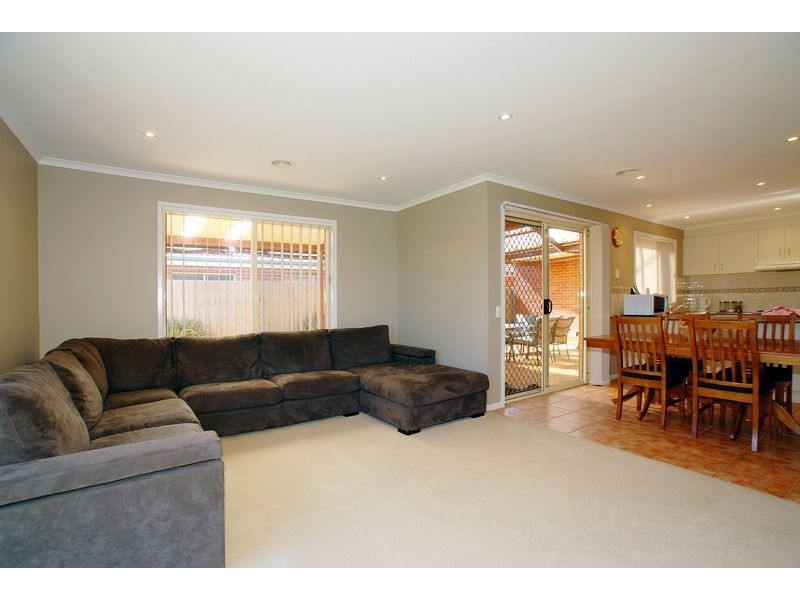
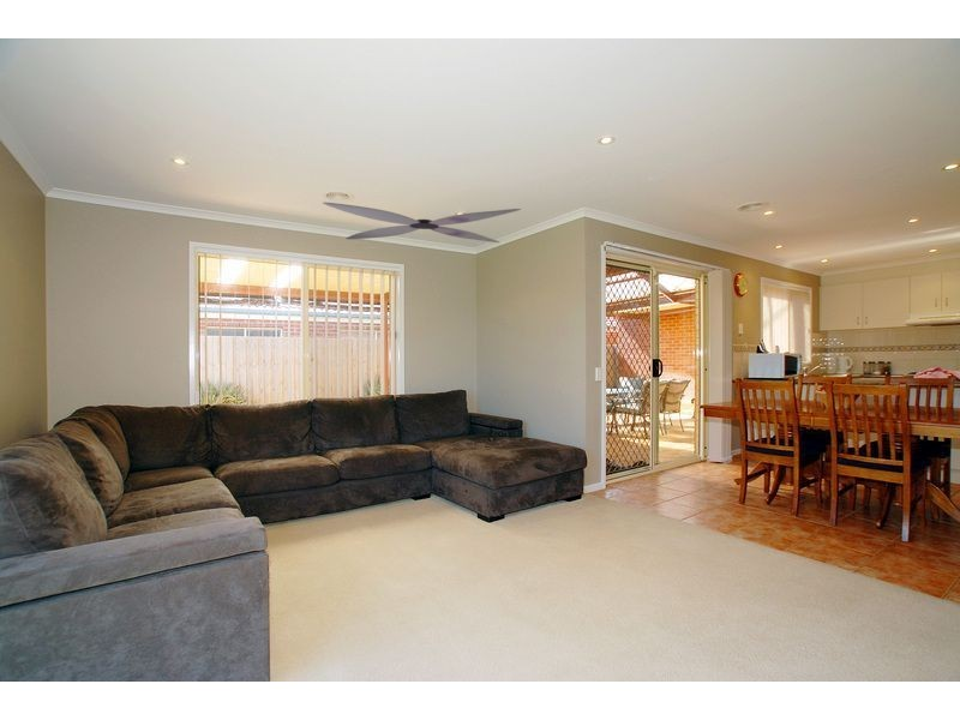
+ ceiling fan [322,202,522,244]
